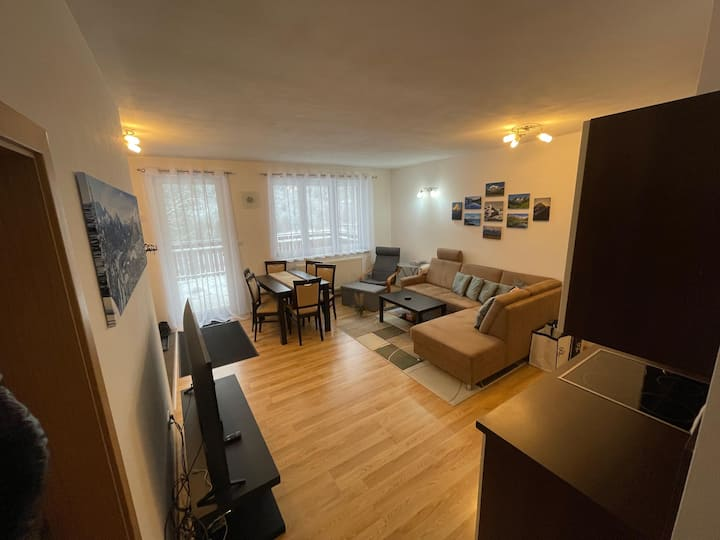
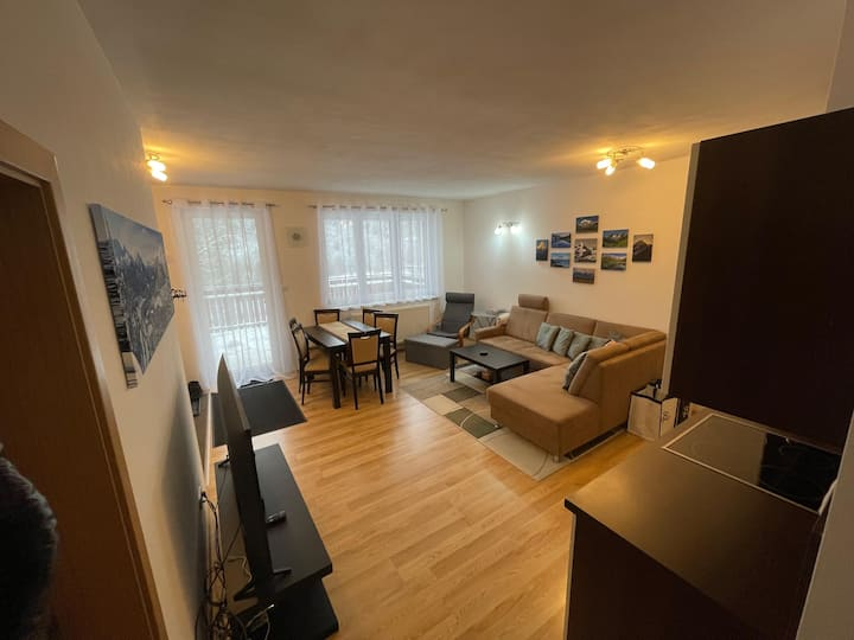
- decorative plant [348,291,371,318]
